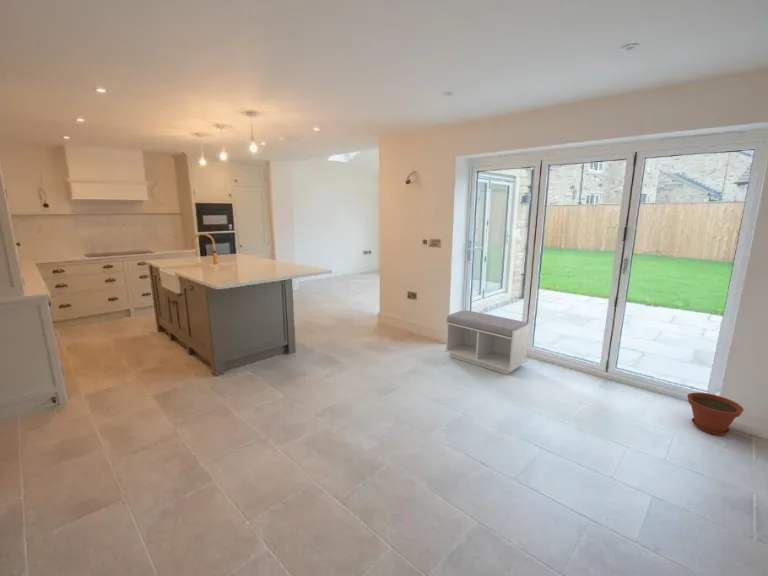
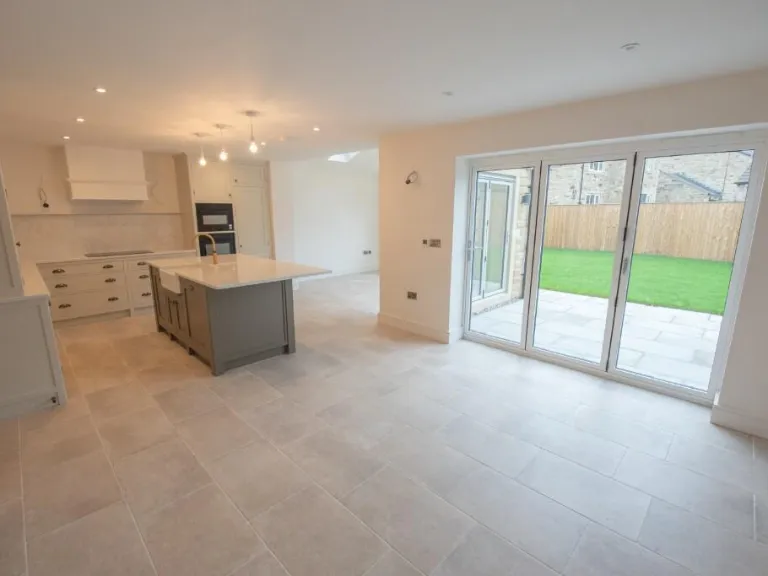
- bench [444,309,531,375]
- plant pot [686,392,745,436]
